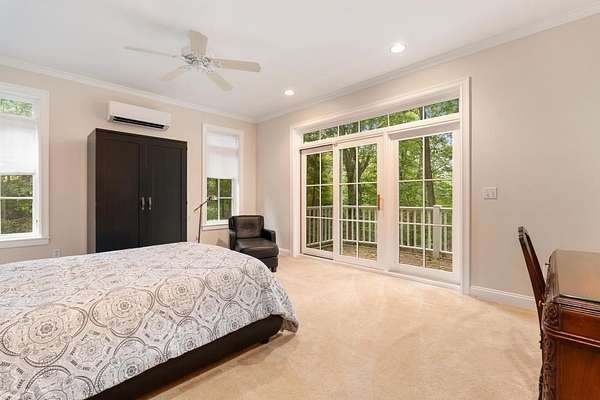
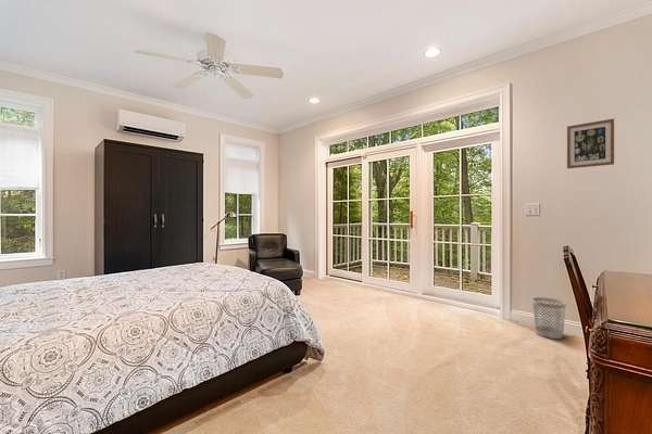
+ wastebasket [531,296,567,340]
+ wall art [566,117,615,169]
